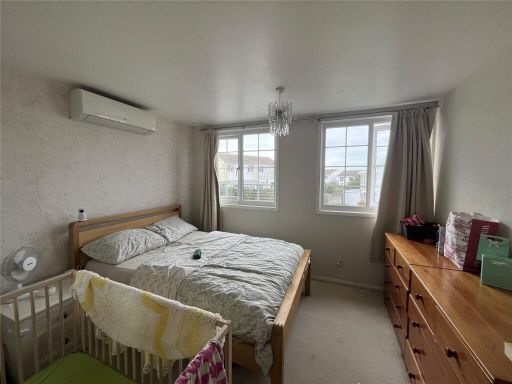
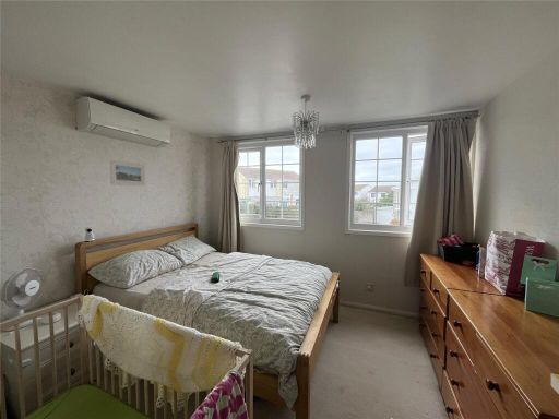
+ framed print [109,159,146,187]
